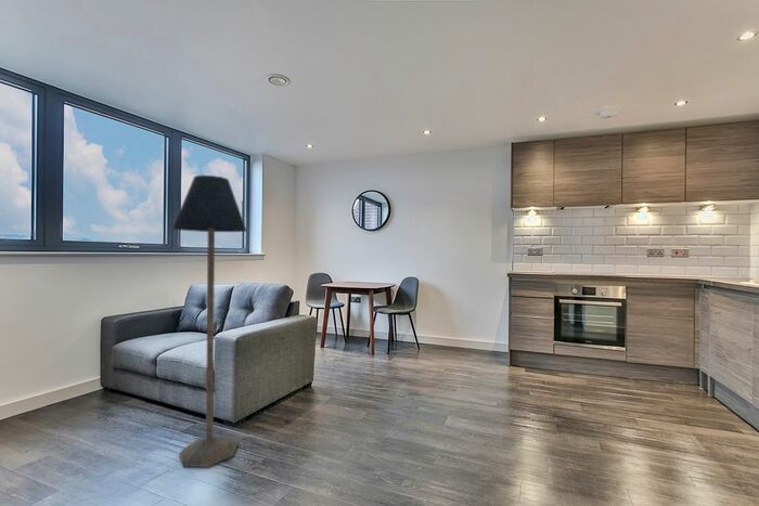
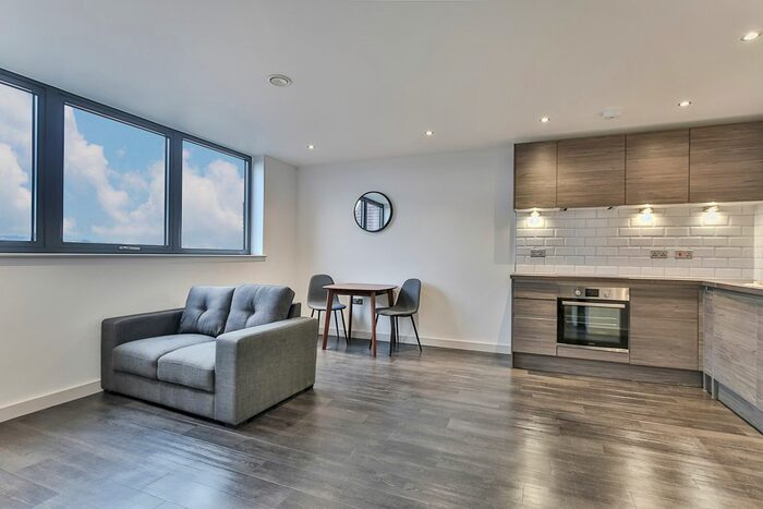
- floor lamp [171,174,247,468]
